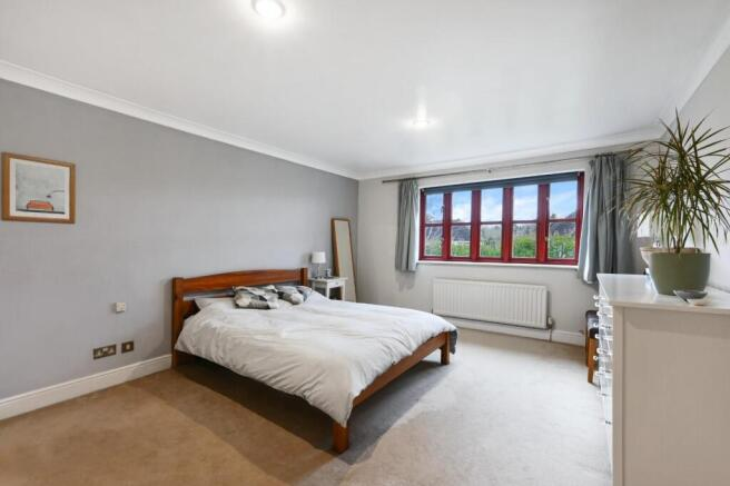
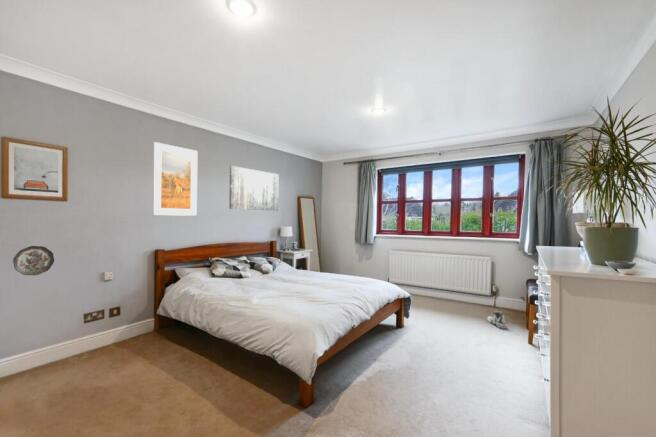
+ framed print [152,141,199,217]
+ wall art [228,165,280,212]
+ decorative plate [12,245,55,276]
+ sneaker [486,309,508,329]
